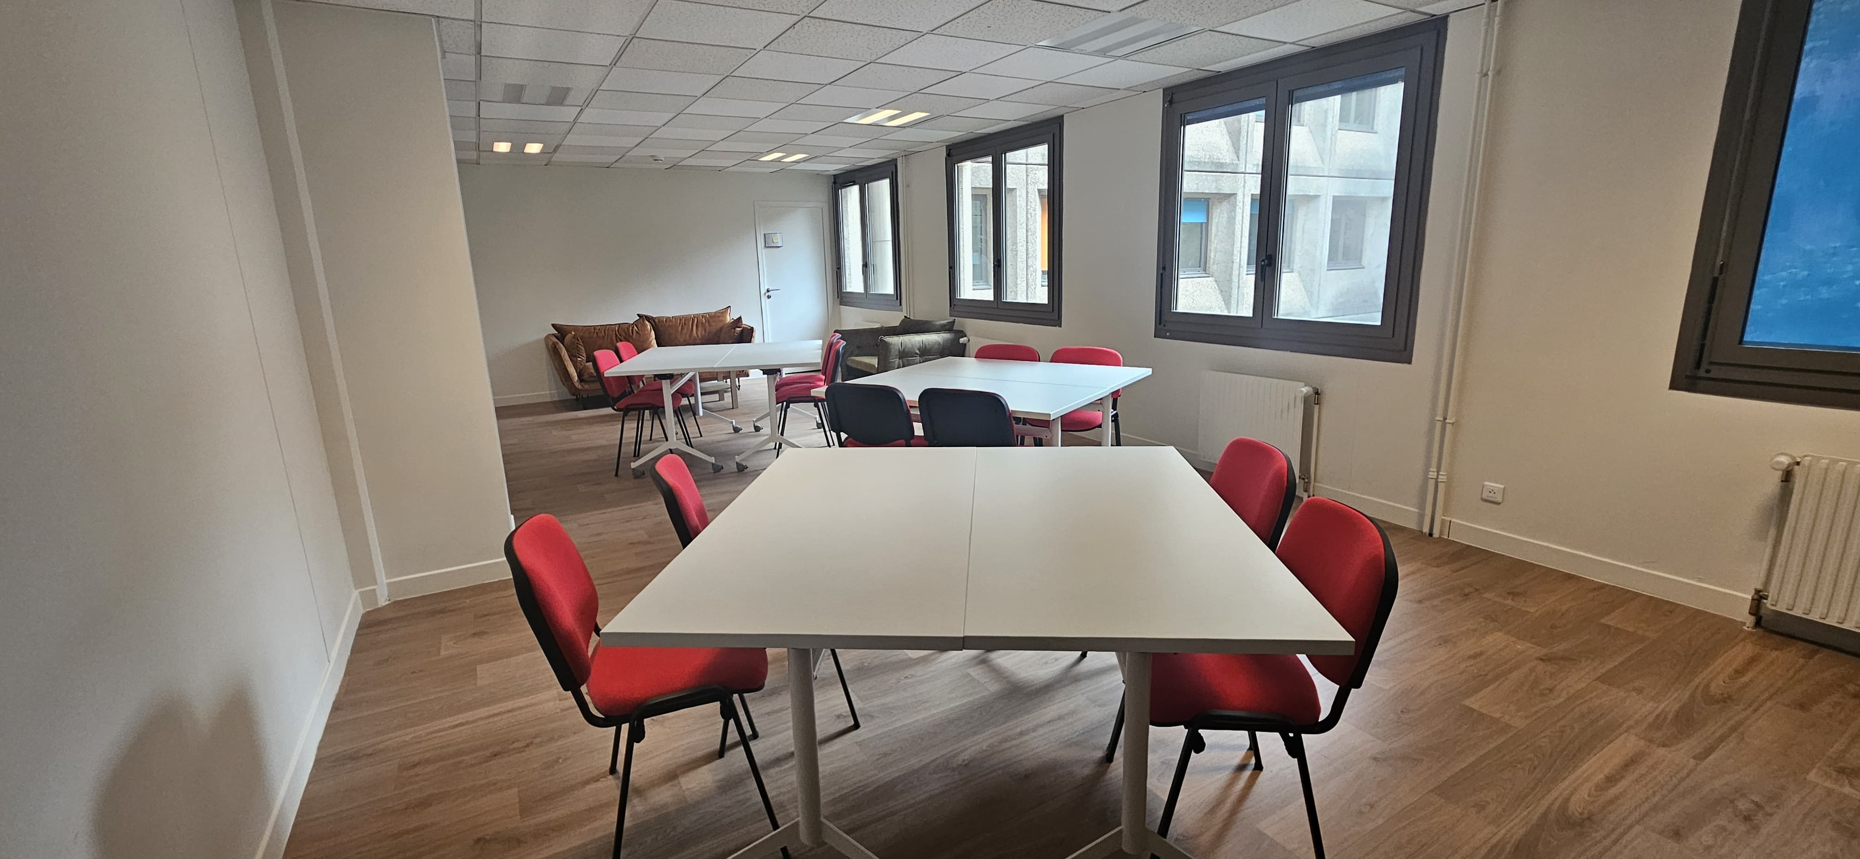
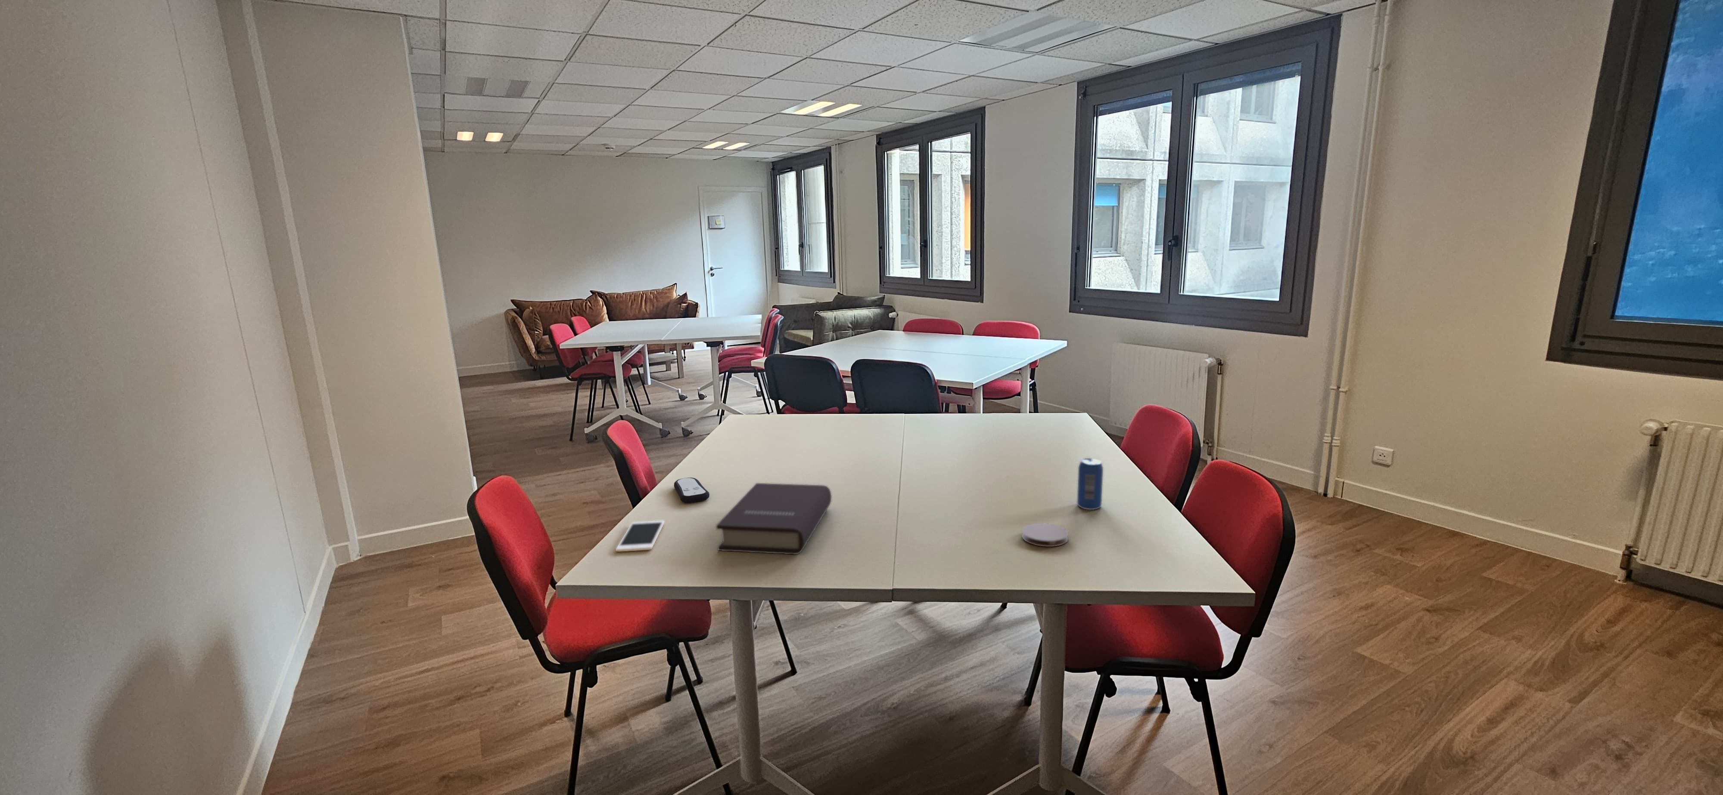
+ cell phone [615,520,665,552]
+ coaster [1021,523,1069,547]
+ beverage can [1077,458,1103,511]
+ remote control [674,477,710,503]
+ book [716,483,832,555]
